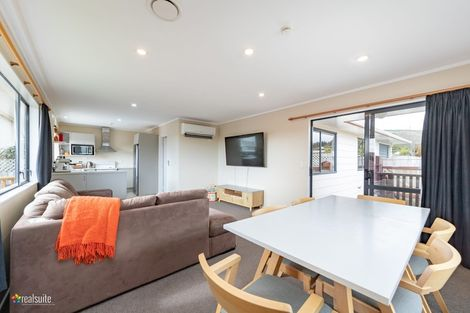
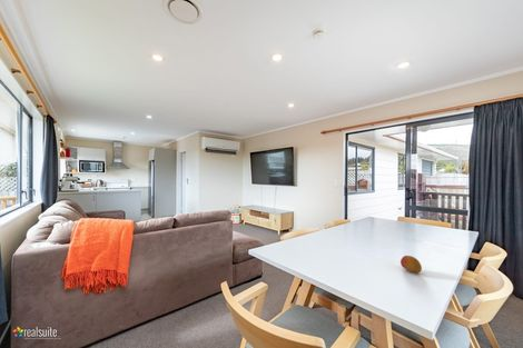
+ fruit [399,255,423,275]
